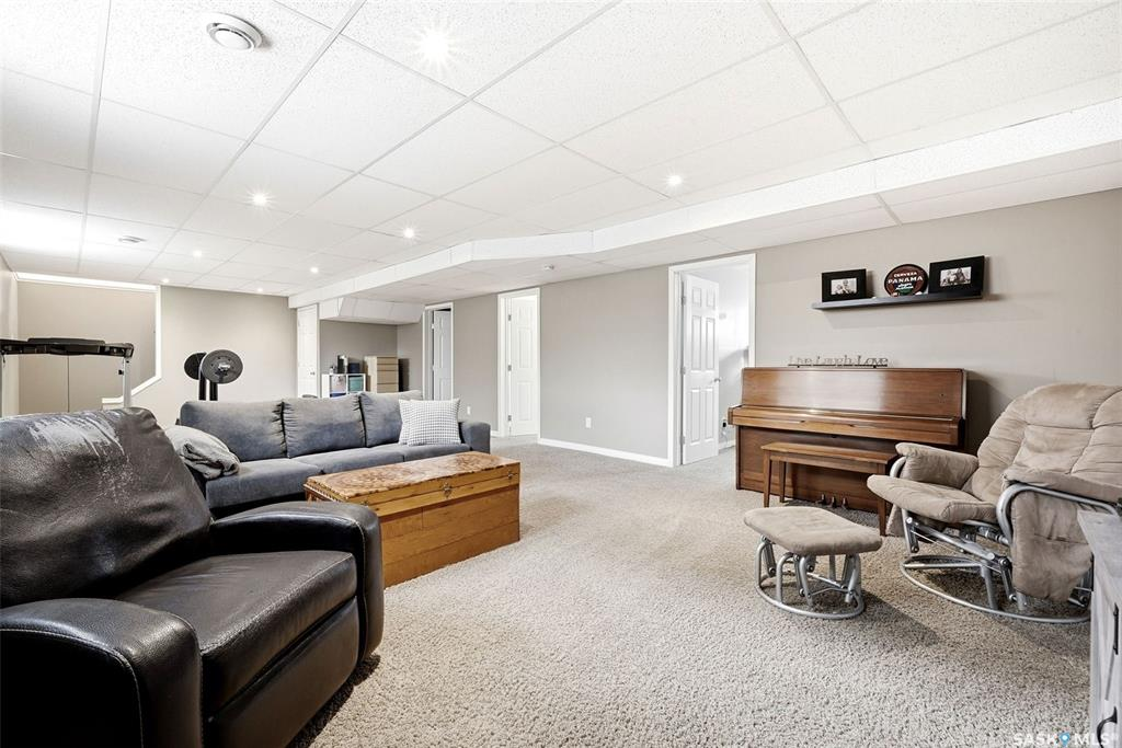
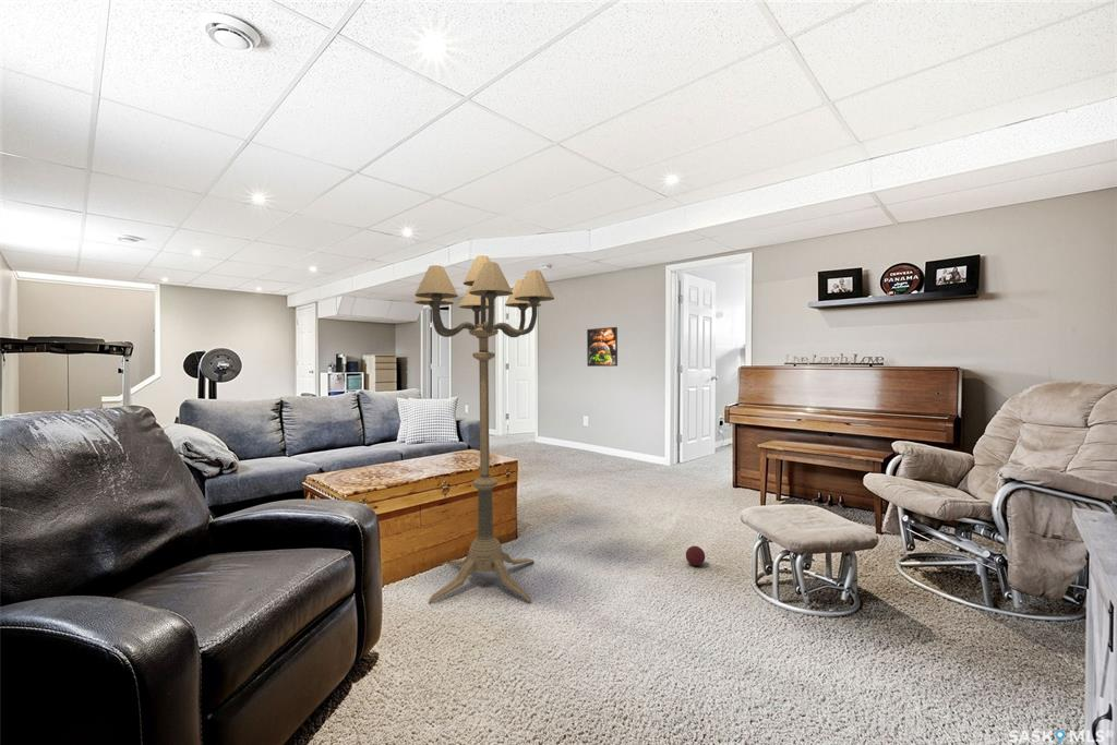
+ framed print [586,326,618,368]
+ ball [685,545,706,567]
+ floor lamp [413,254,555,604]
